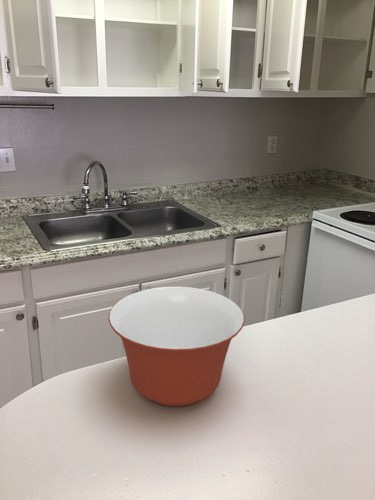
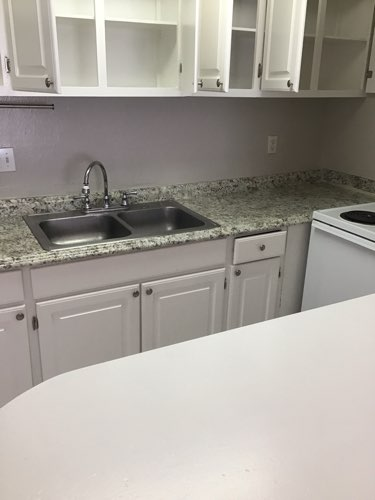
- mixing bowl [107,286,245,407]
